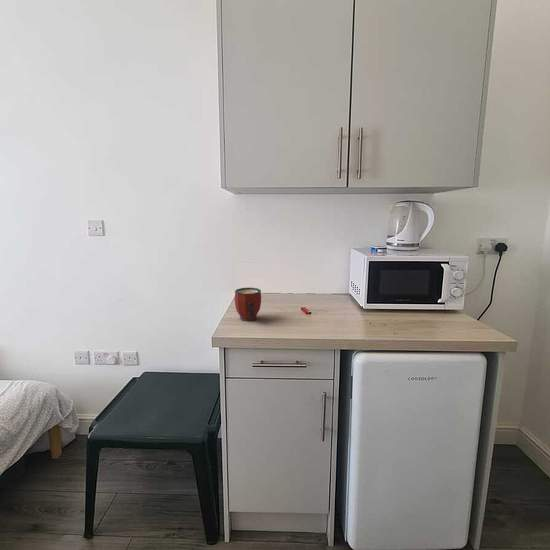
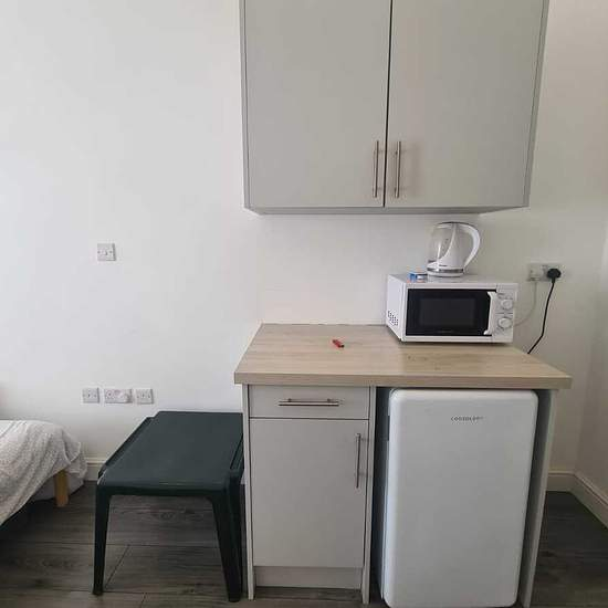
- mug [234,286,262,322]
